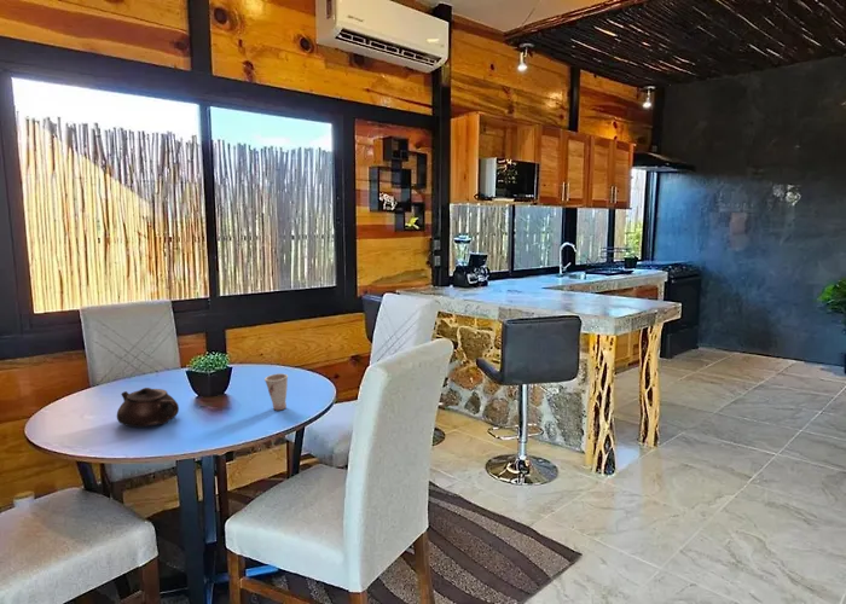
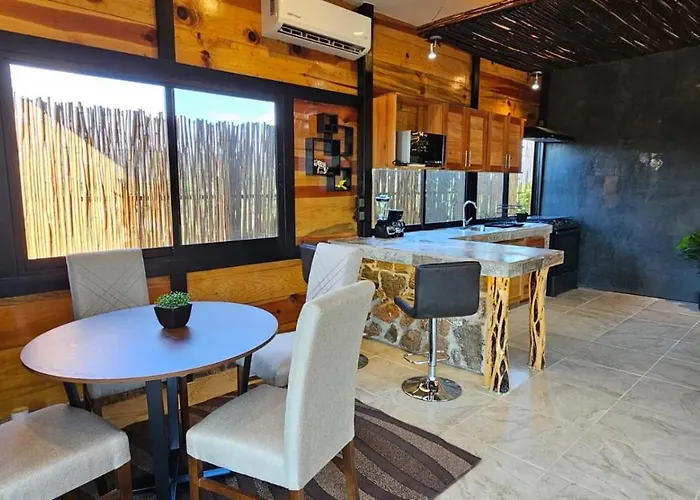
- cup [263,372,289,411]
- teapot [116,387,180,428]
